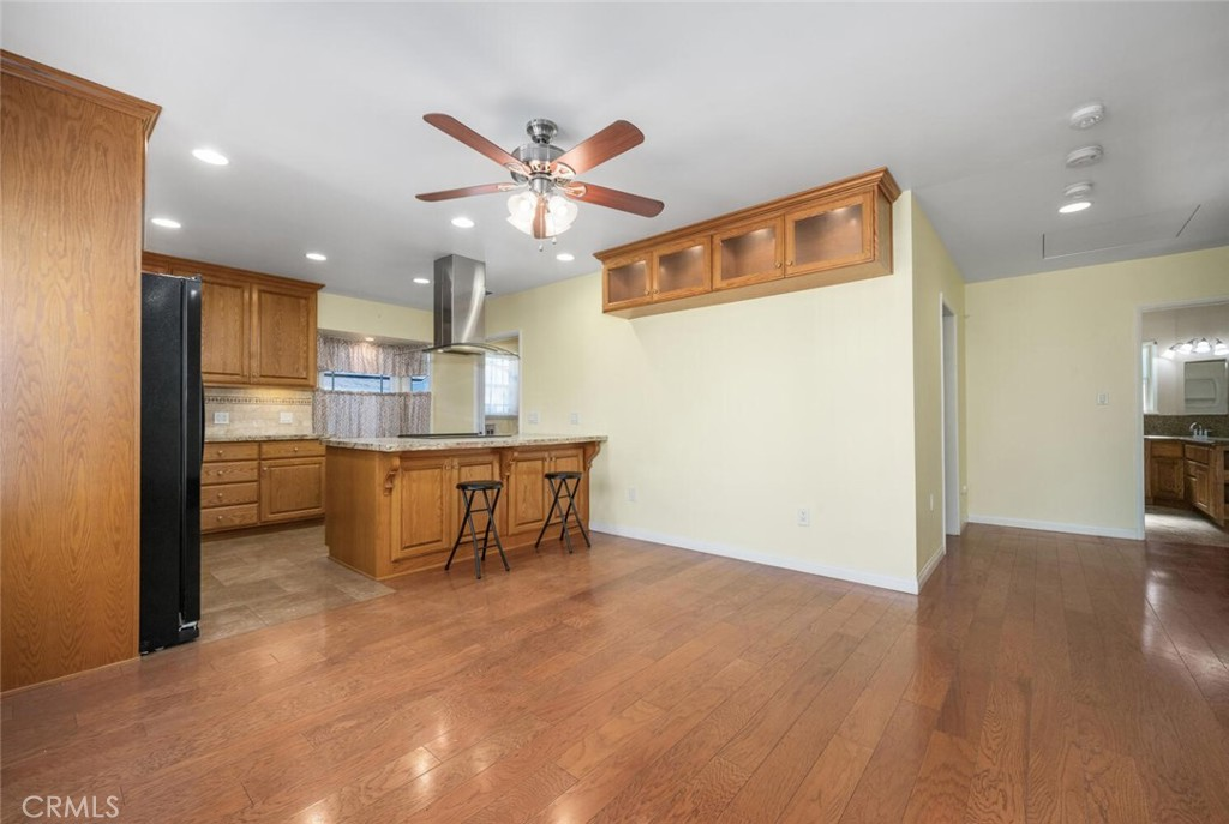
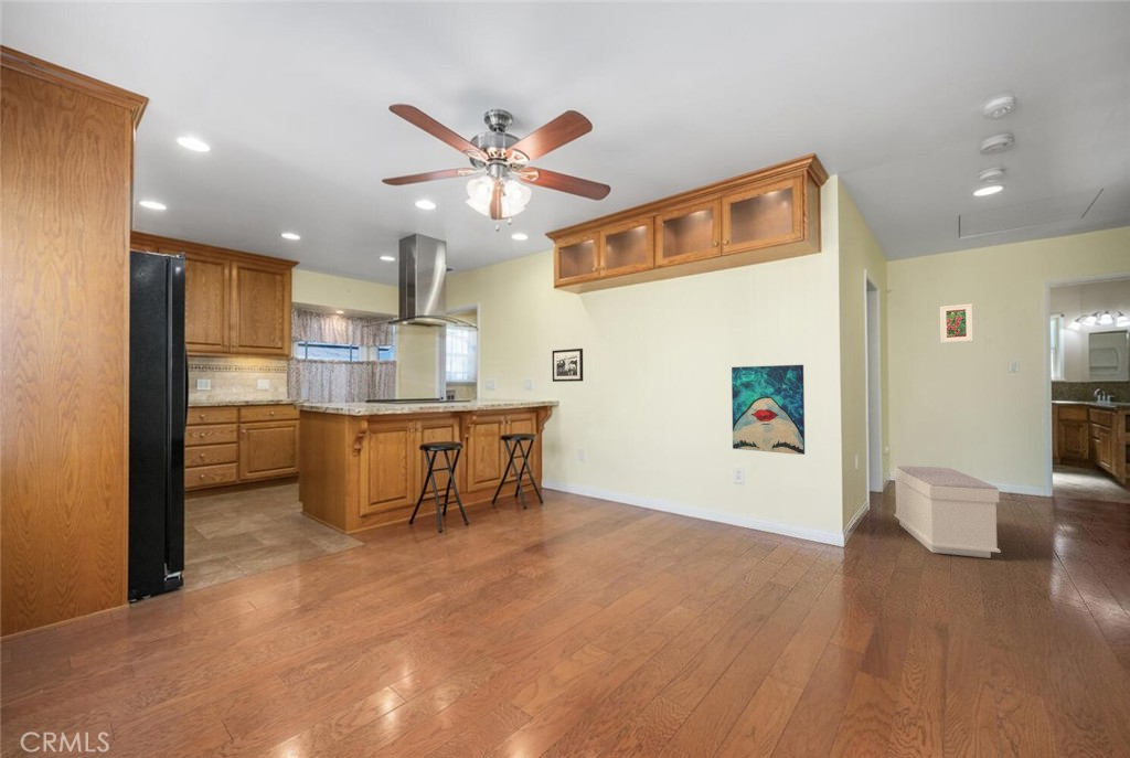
+ wall art [731,364,806,456]
+ picture frame [551,348,584,383]
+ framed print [939,302,974,344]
+ bench [893,465,1001,559]
